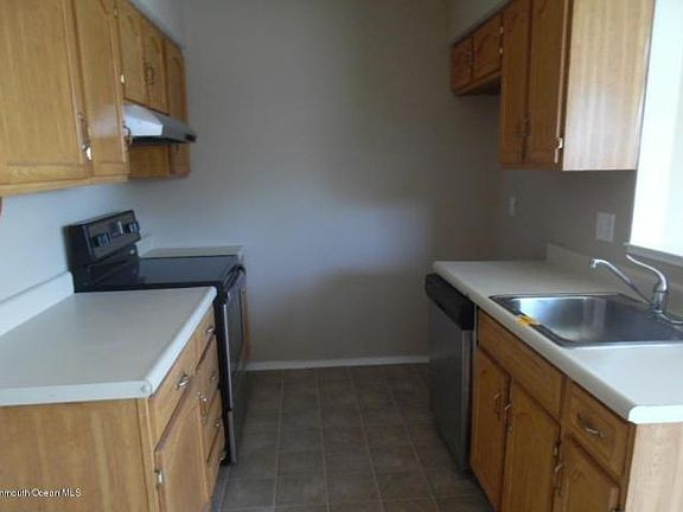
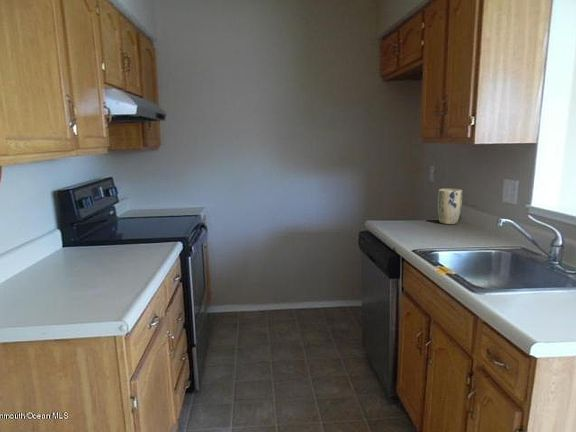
+ plant pot [437,188,463,225]
